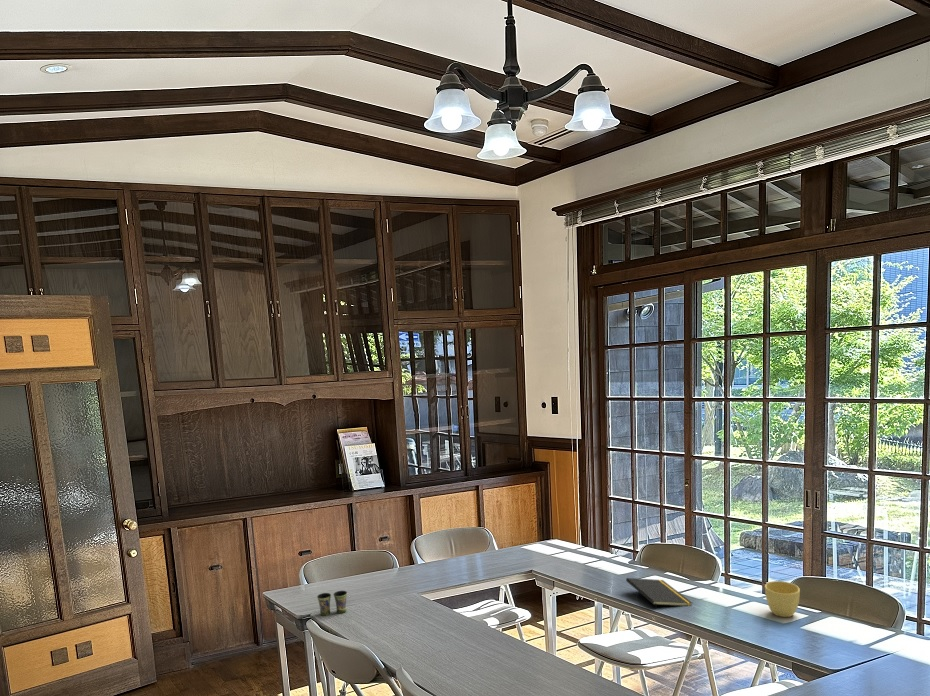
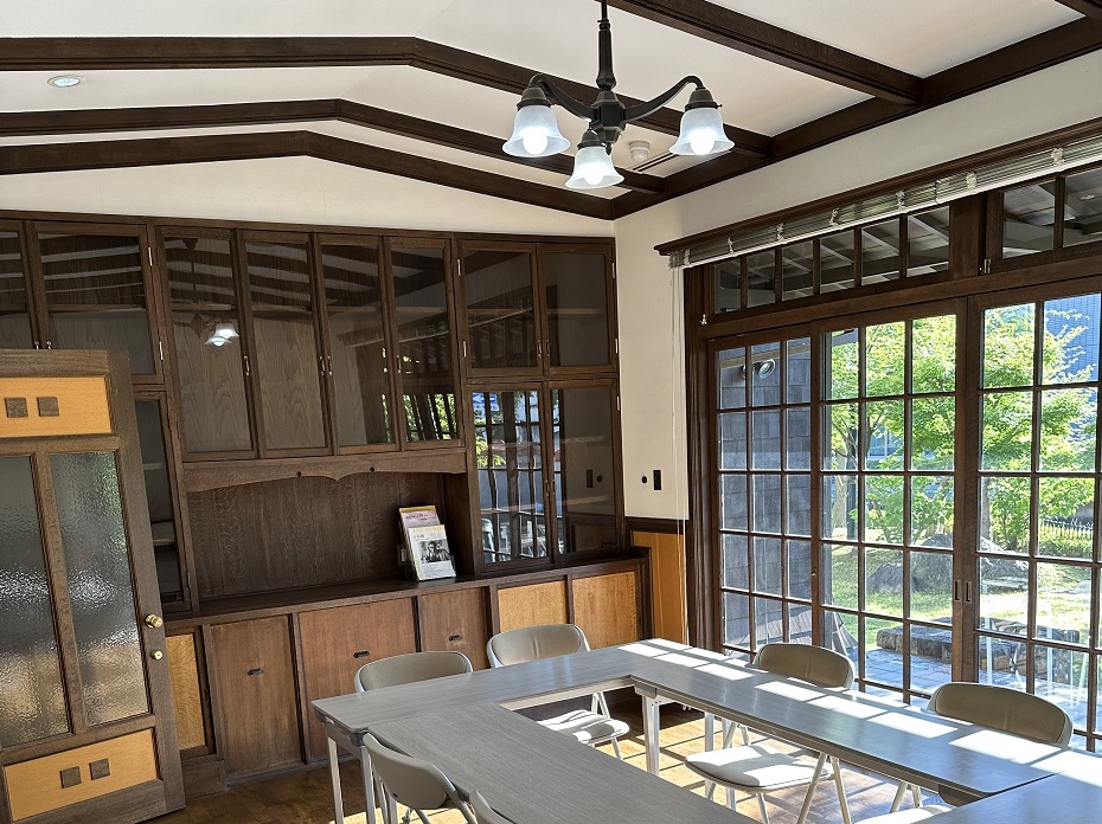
- cup [316,590,348,617]
- cup [764,580,801,618]
- notepad [625,577,693,610]
